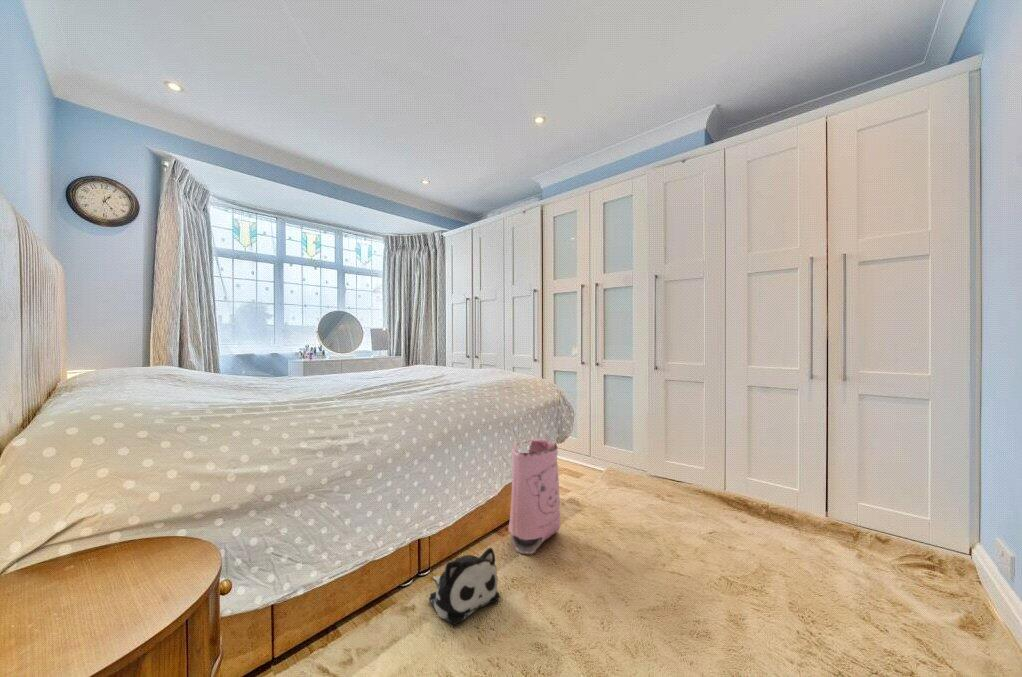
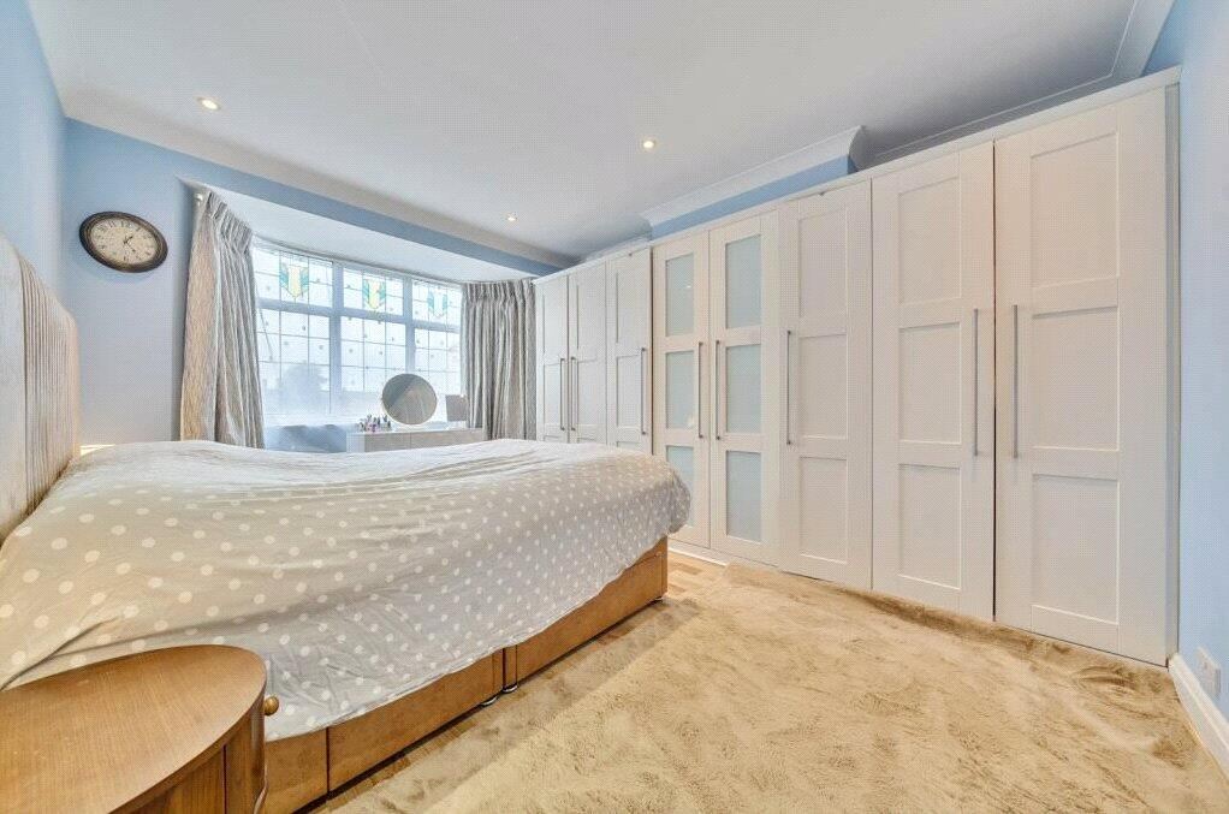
- bag [508,438,562,555]
- plush toy [428,547,501,626]
